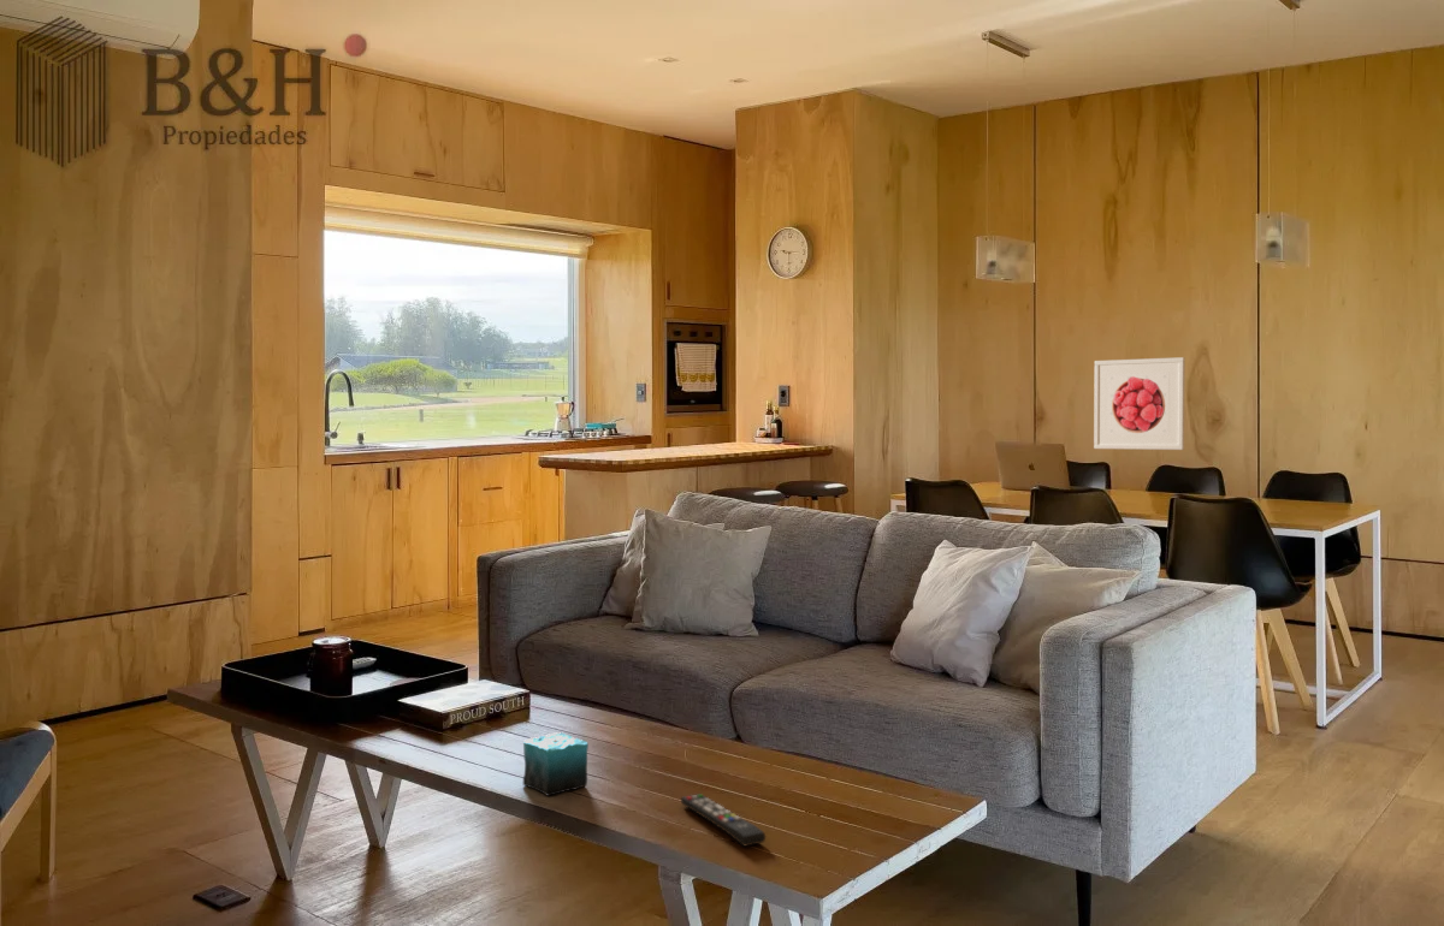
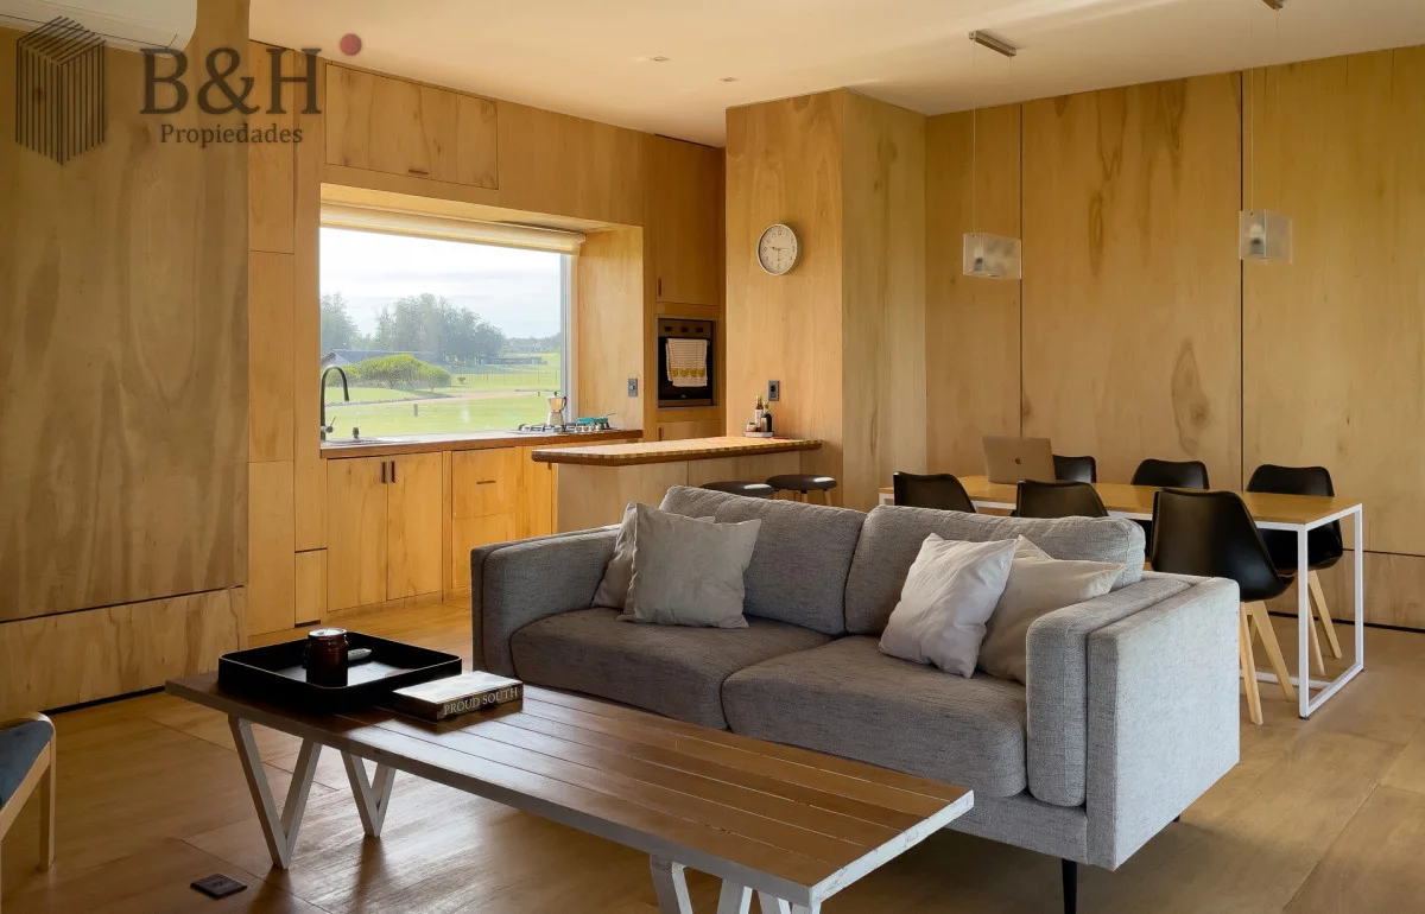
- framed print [1093,356,1186,451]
- candle [522,718,590,797]
- remote control [680,793,767,848]
